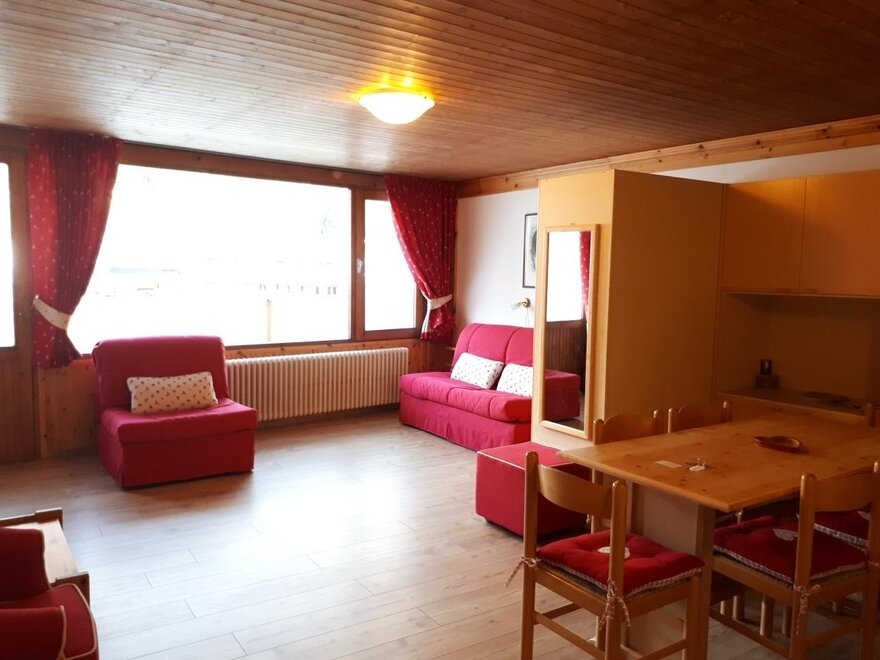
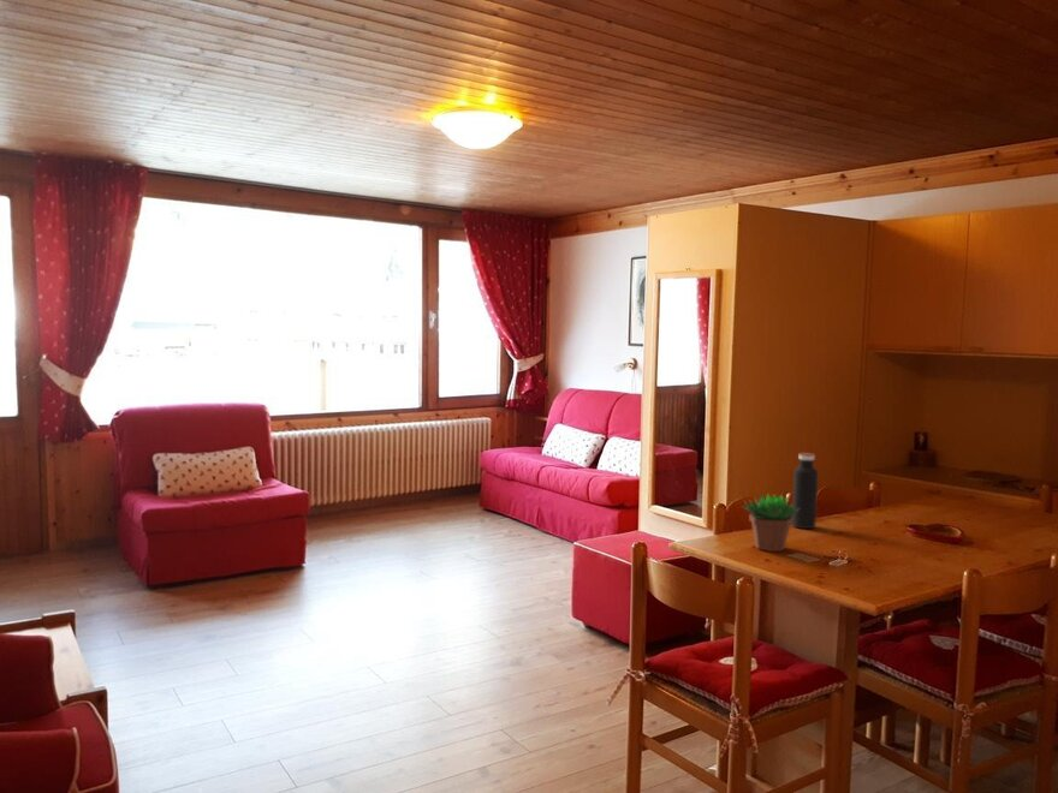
+ succulent plant [742,493,801,553]
+ water bottle [791,452,819,530]
